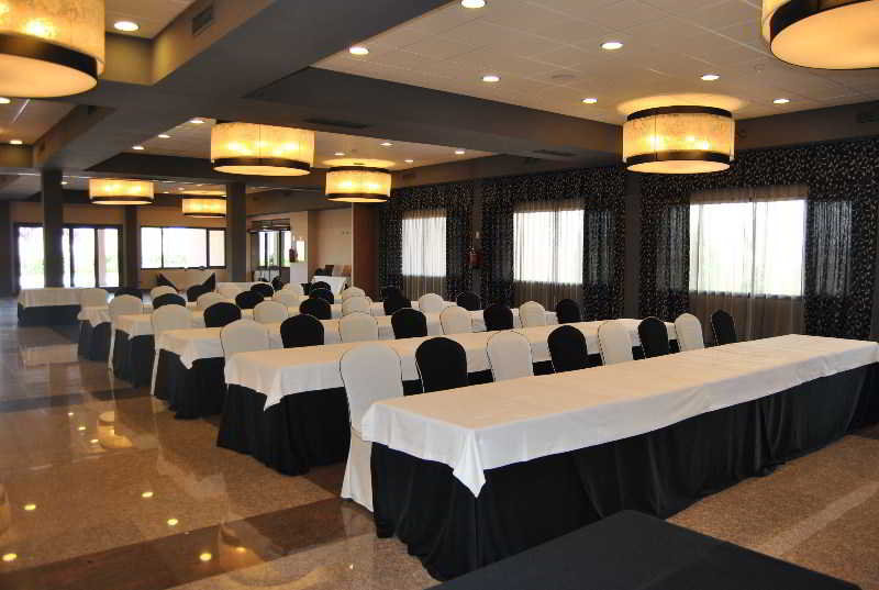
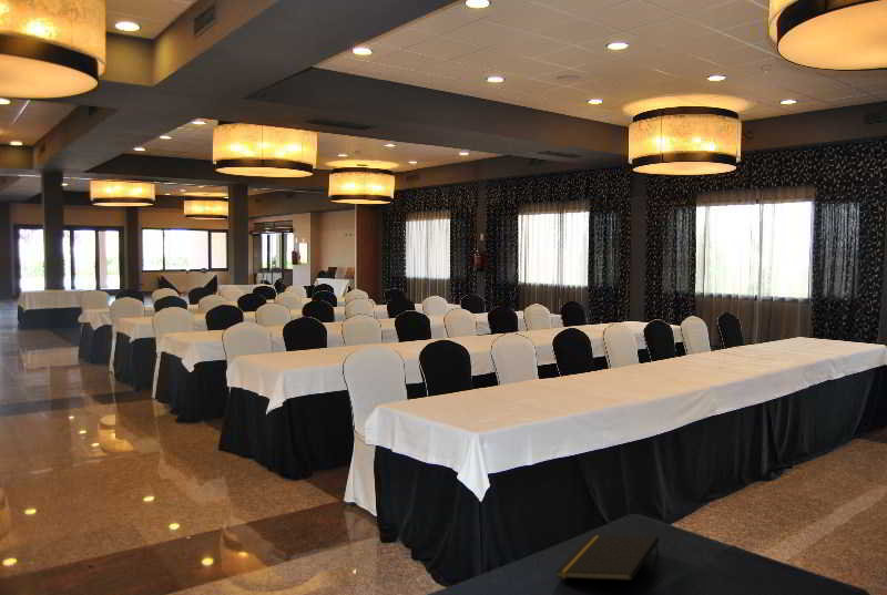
+ notepad [555,534,661,582]
